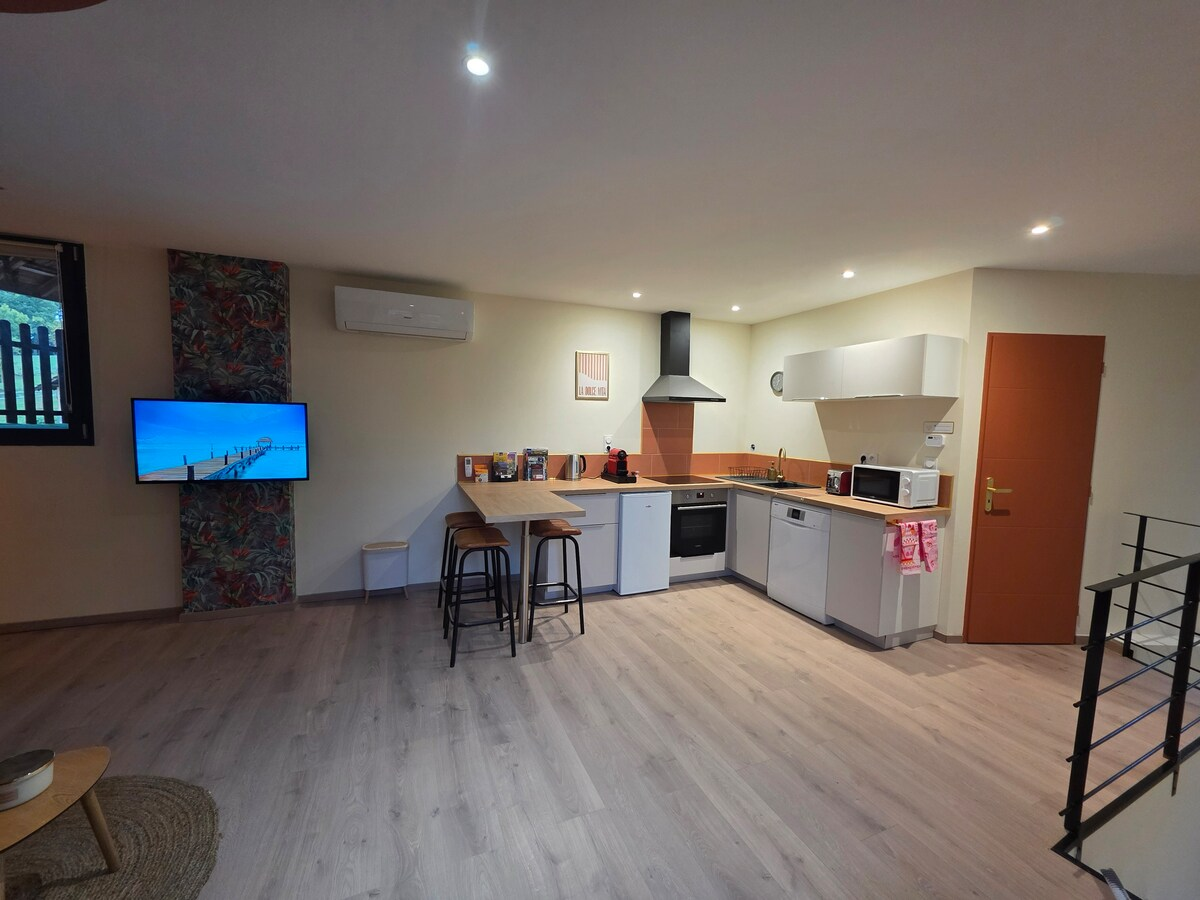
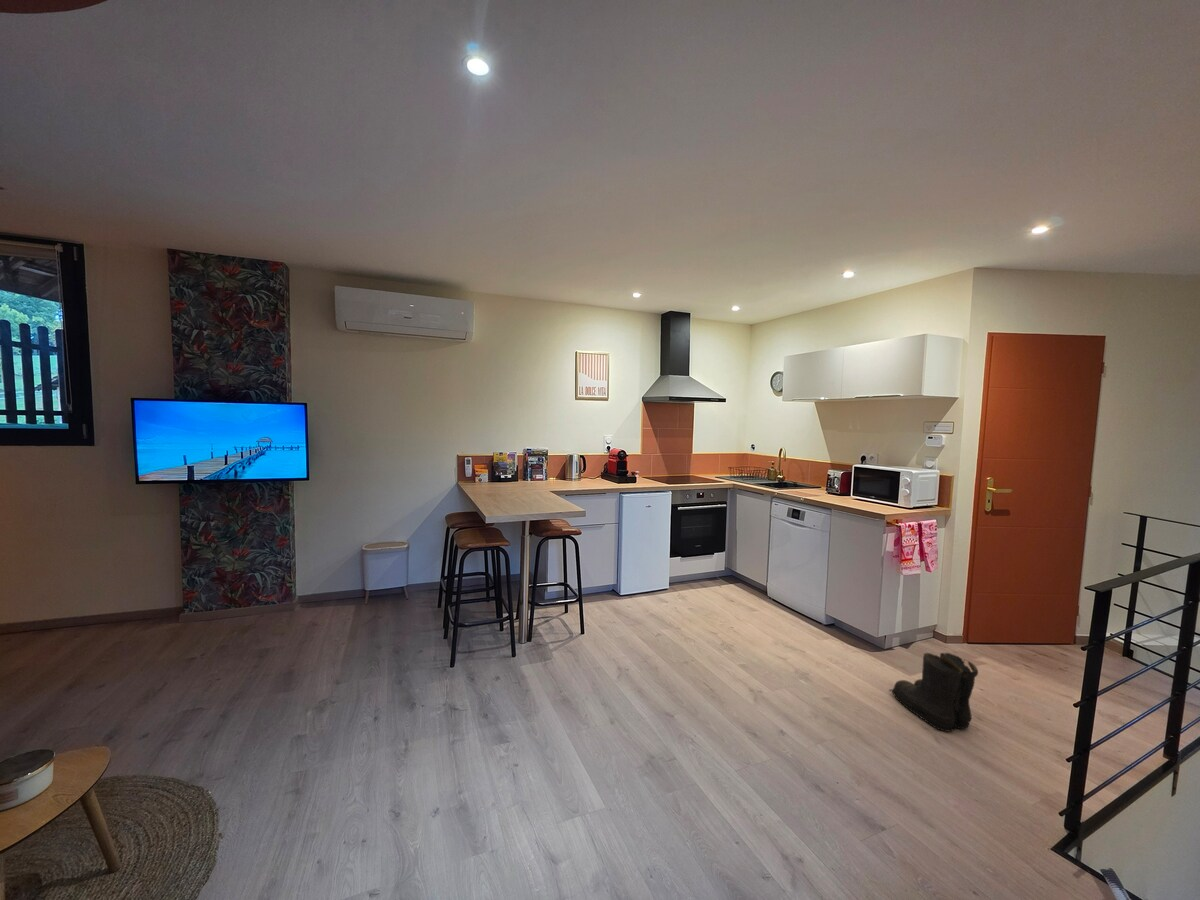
+ boots [888,652,979,733]
